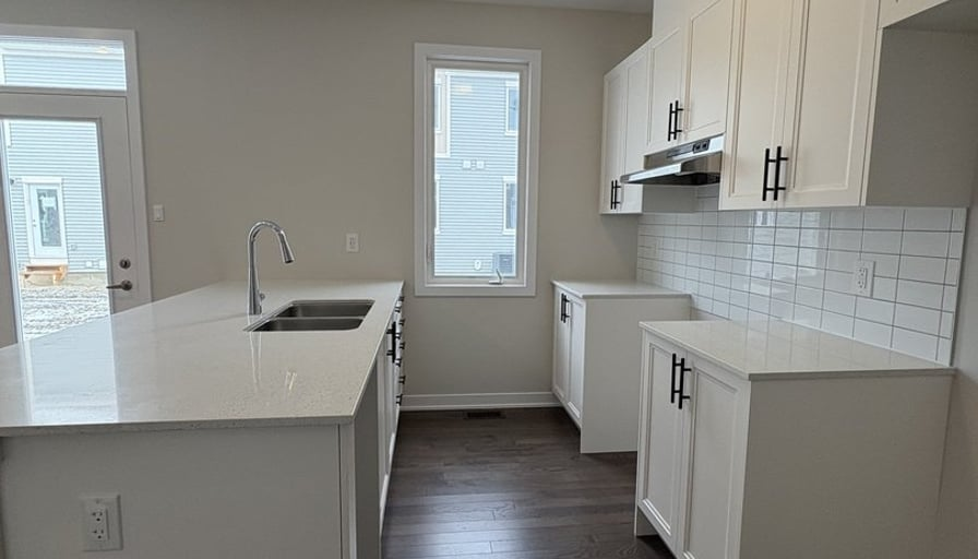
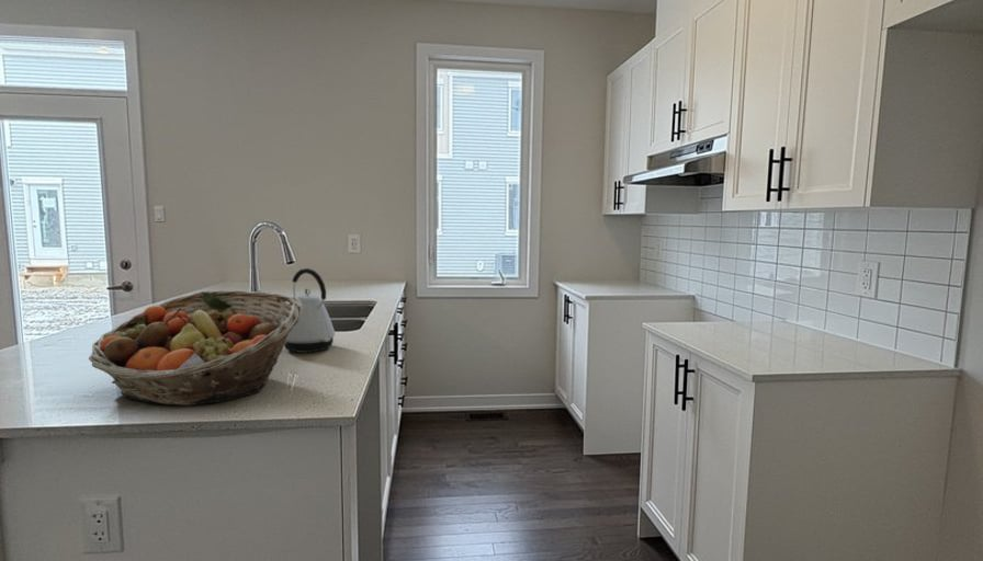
+ kettle [284,267,336,354]
+ fruit basket [88,289,303,407]
